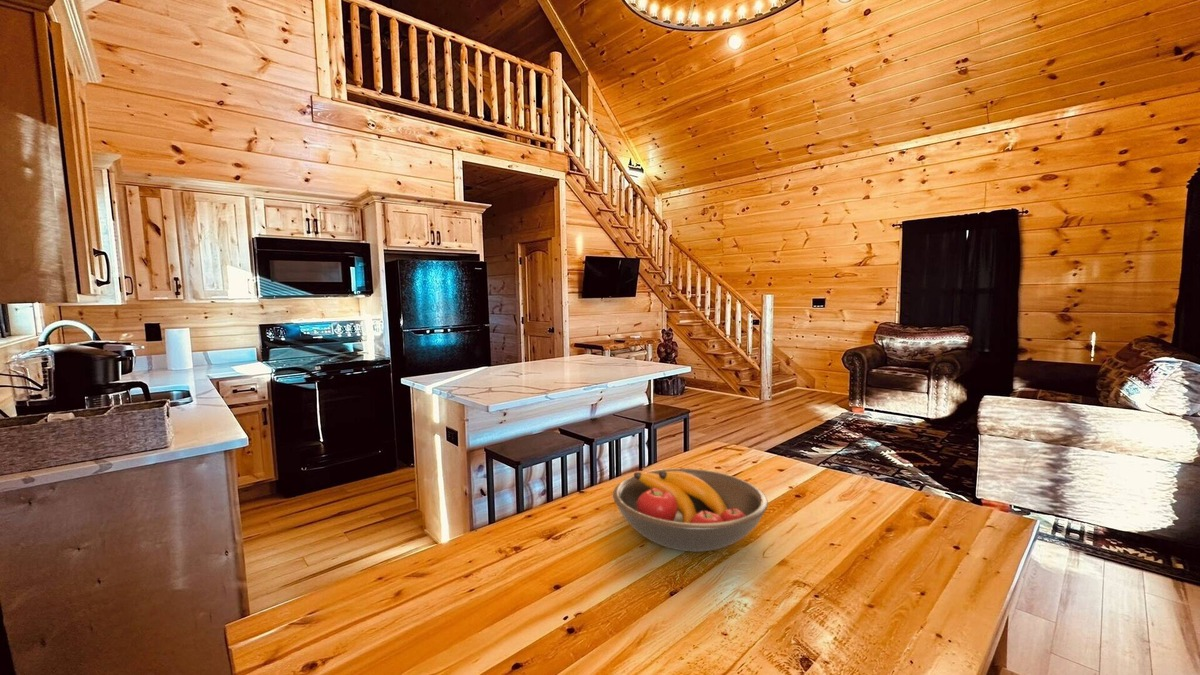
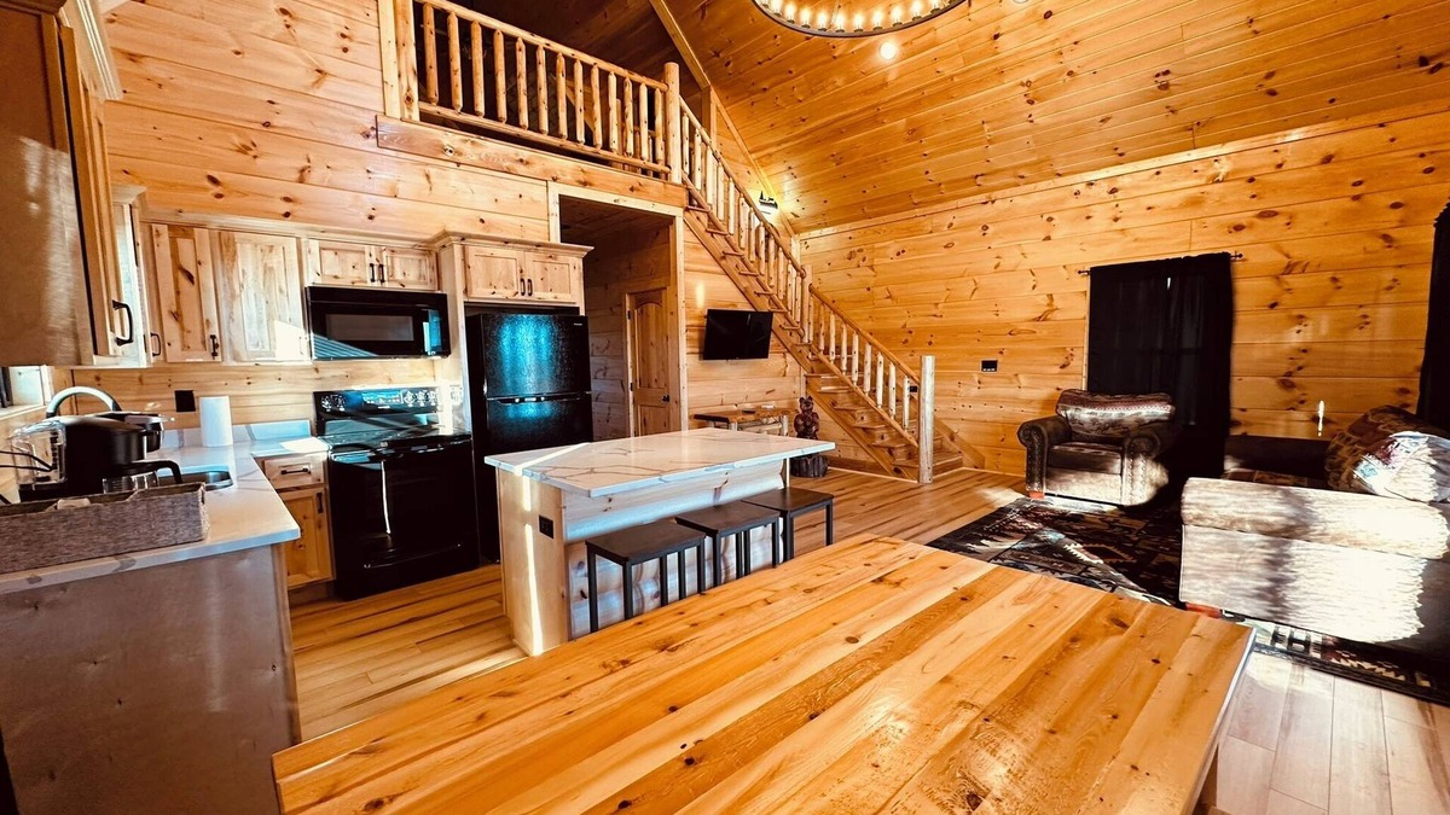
- fruit bowl [612,468,769,553]
